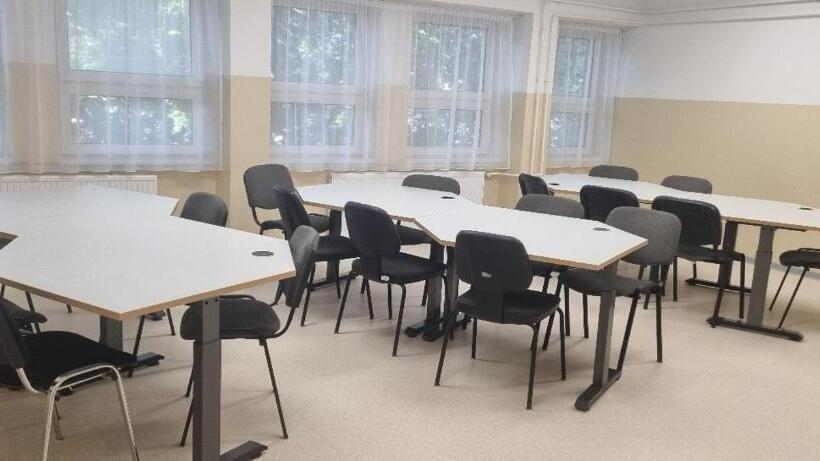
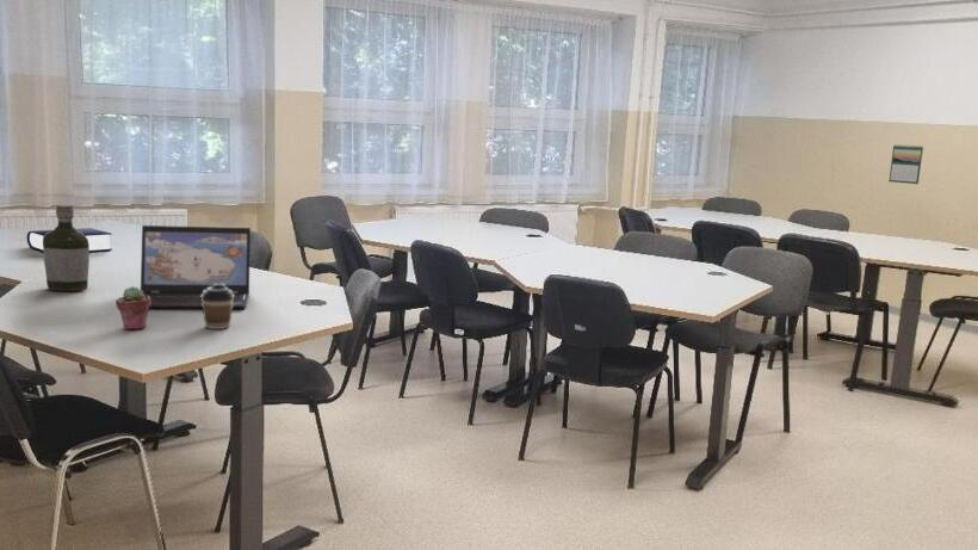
+ bottle [42,204,91,292]
+ laptop [140,224,252,309]
+ coffee cup [200,284,234,330]
+ book [25,227,113,253]
+ calendar [887,143,924,185]
+ potted succulent [114,285,150,330]
